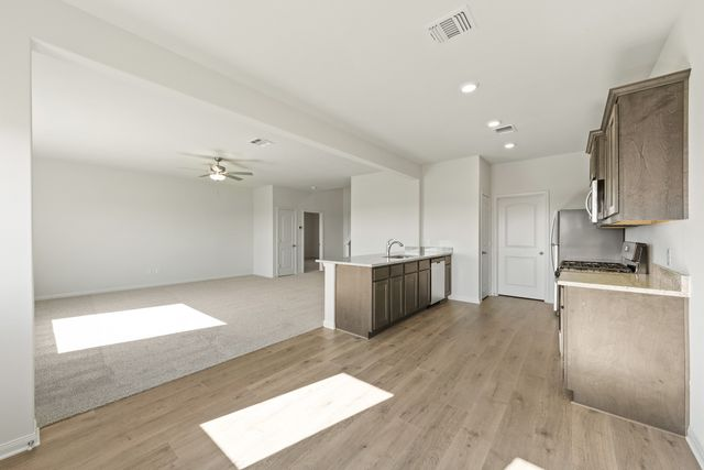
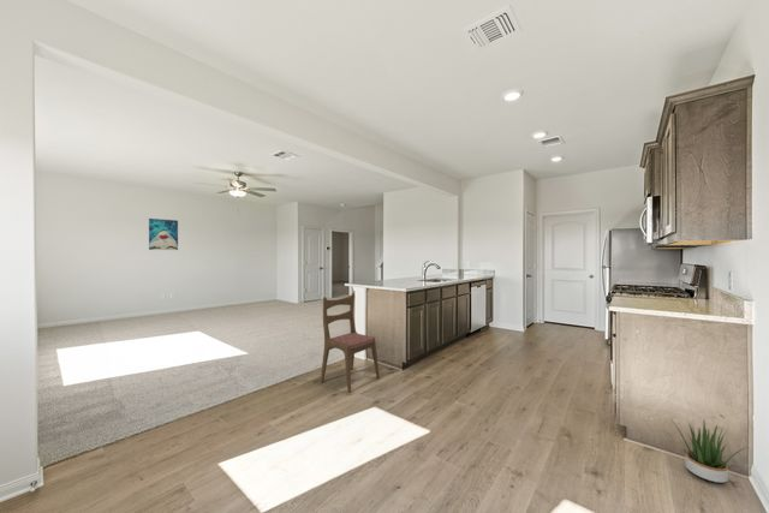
+ dining chair [320,292,381,394]
+ wall art [148,217,179,251]
+ potted plant [670,419,749,484]
